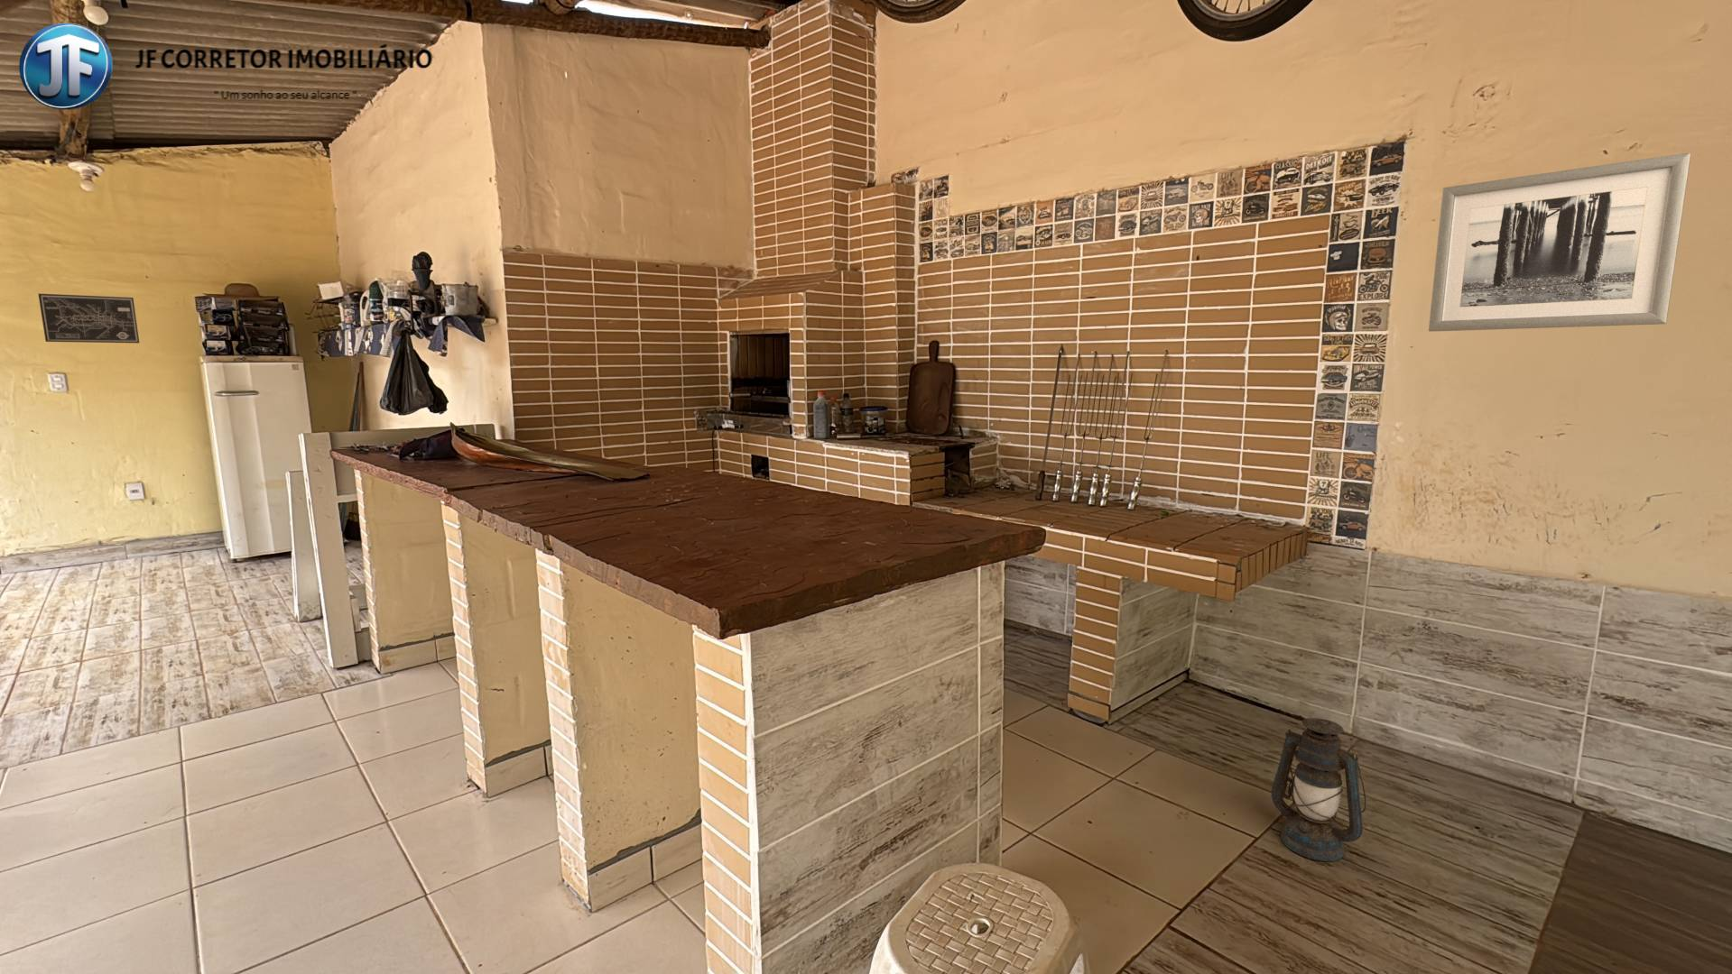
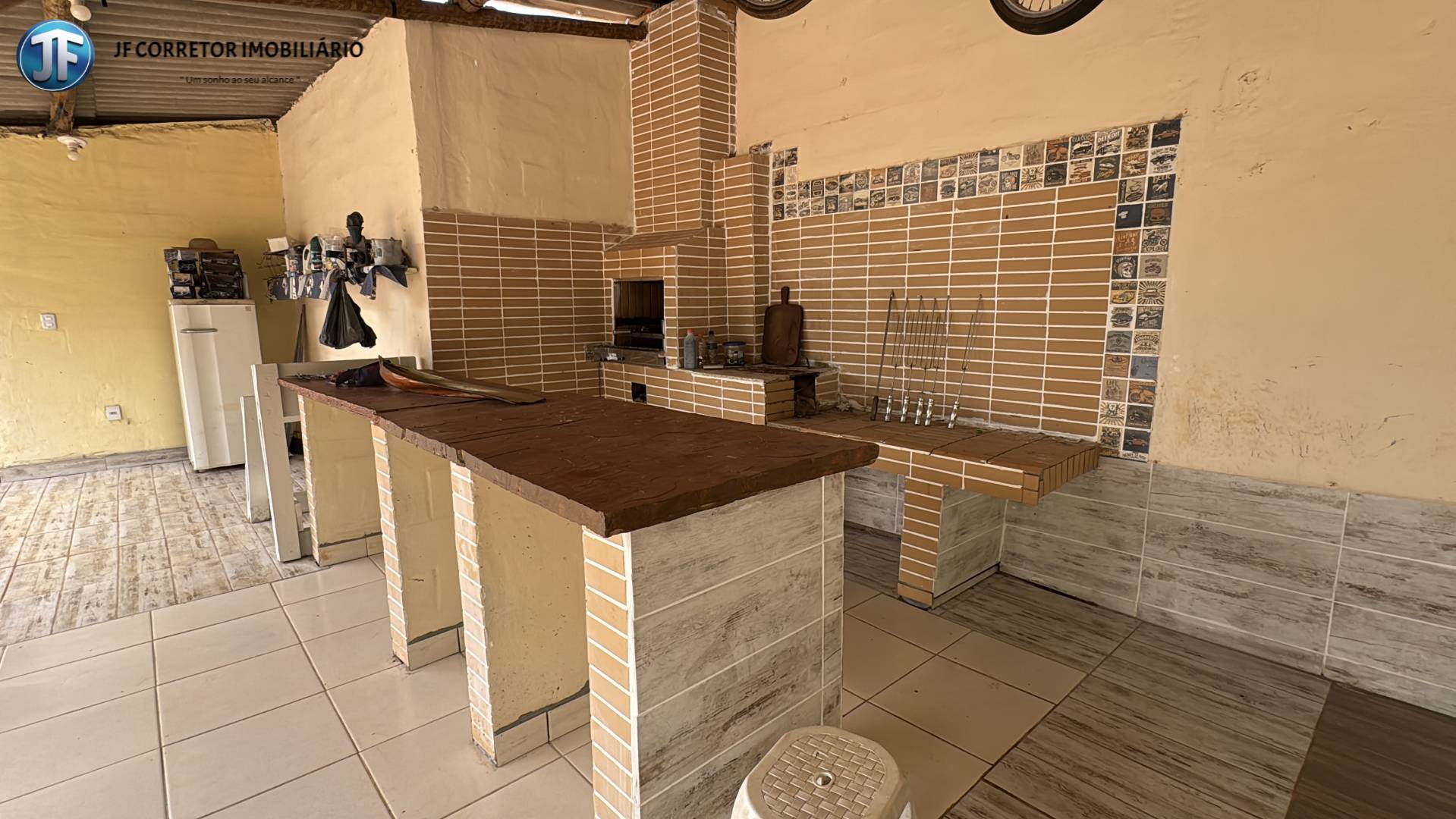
- lantern [1270,717,1367,862]
- wall art [37,293,140,344]
- wall art [1427,151,1692,332]
